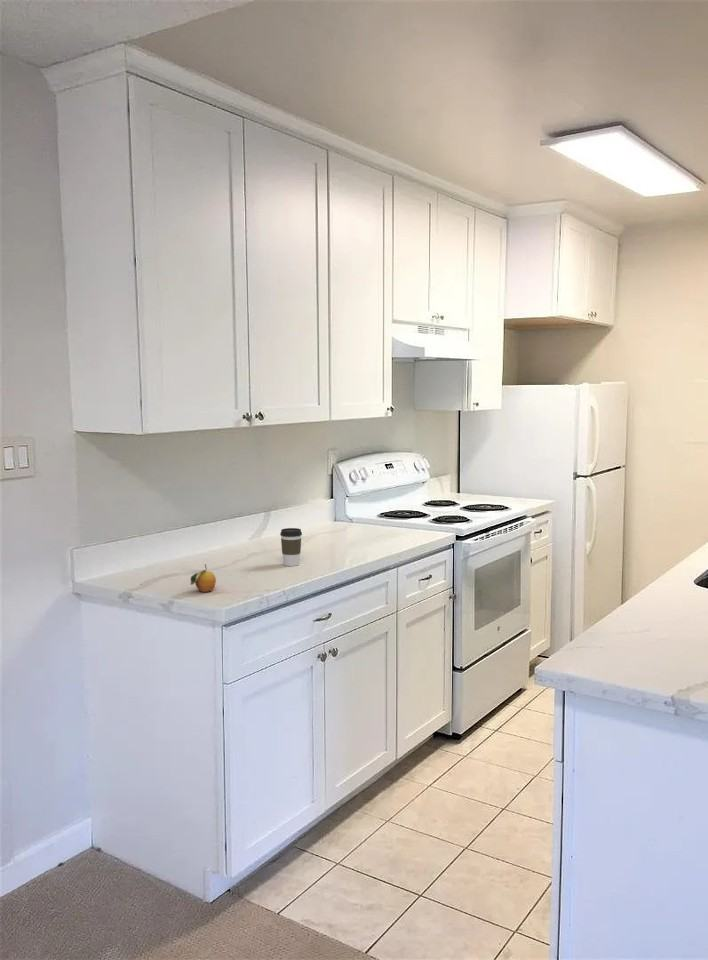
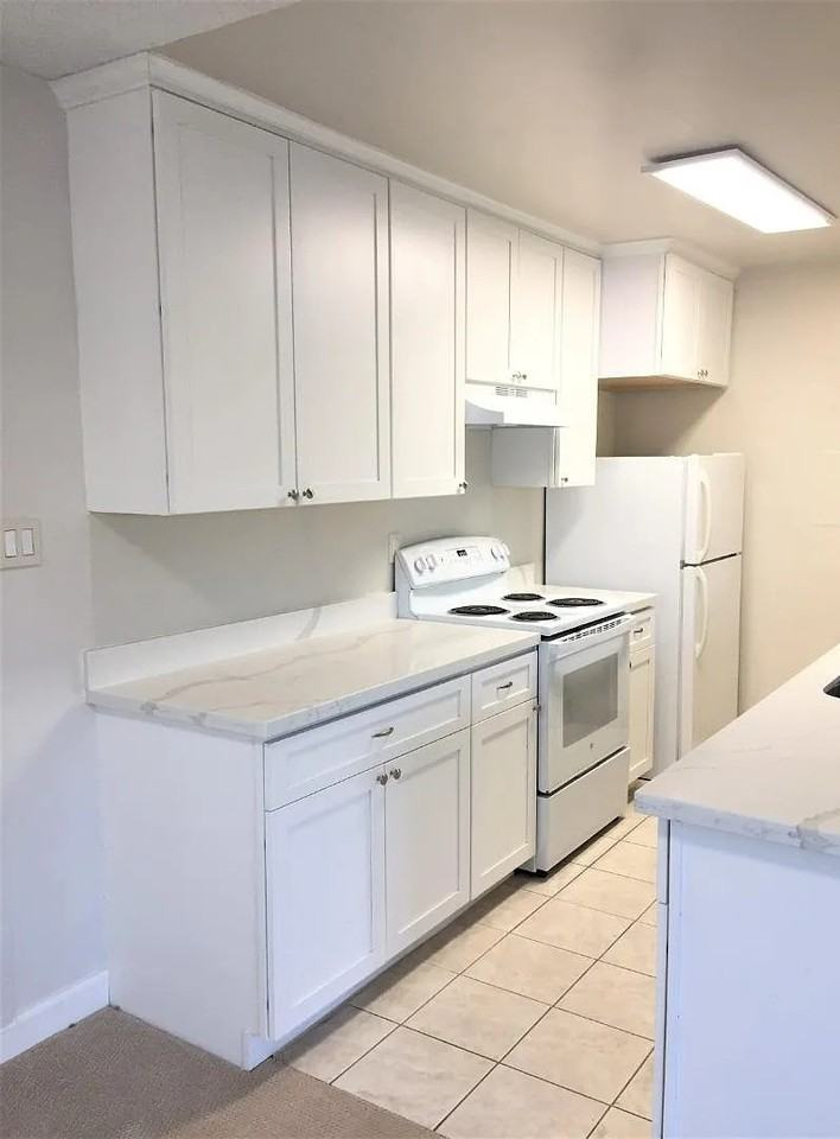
- fruit [189,563,217,593]
- coffee cup [279,527,303,567]
